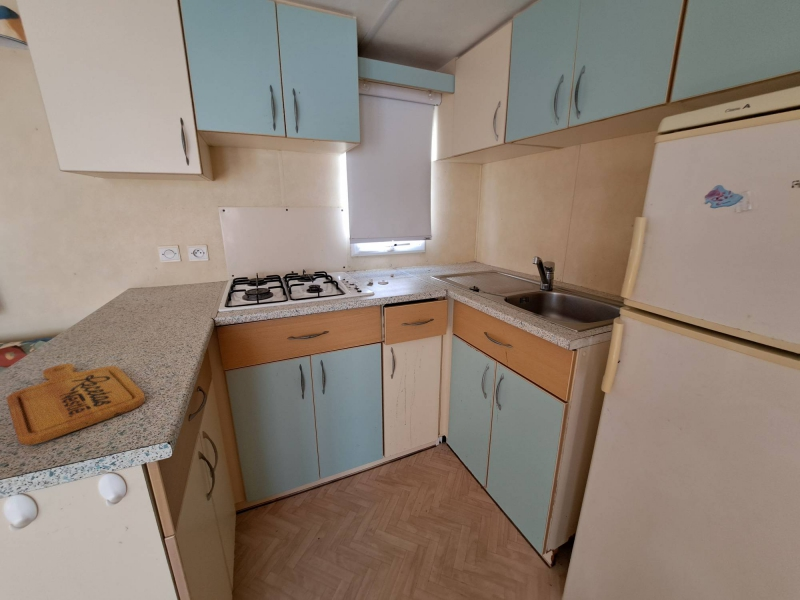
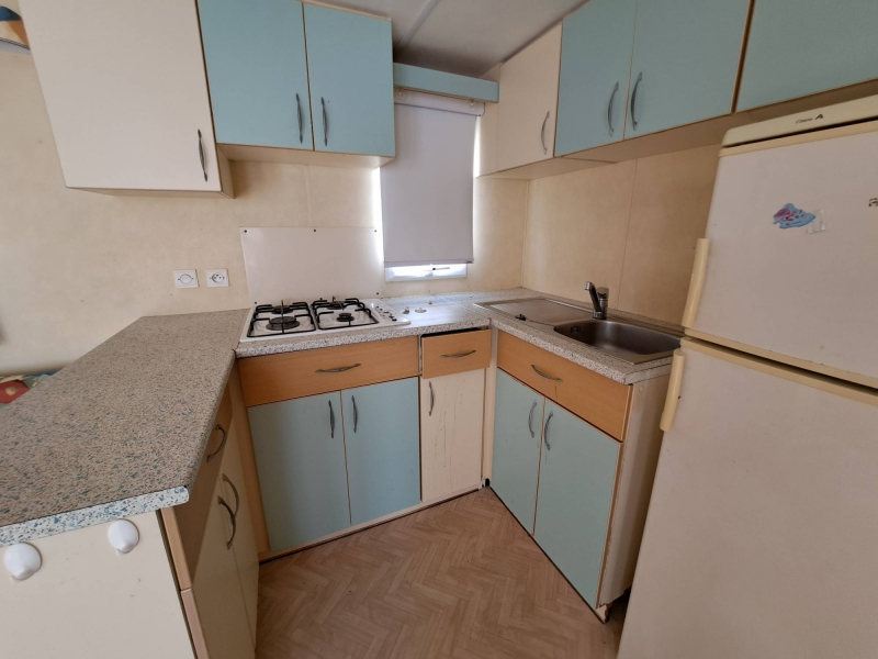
- cutting board [6,363,146,446]
